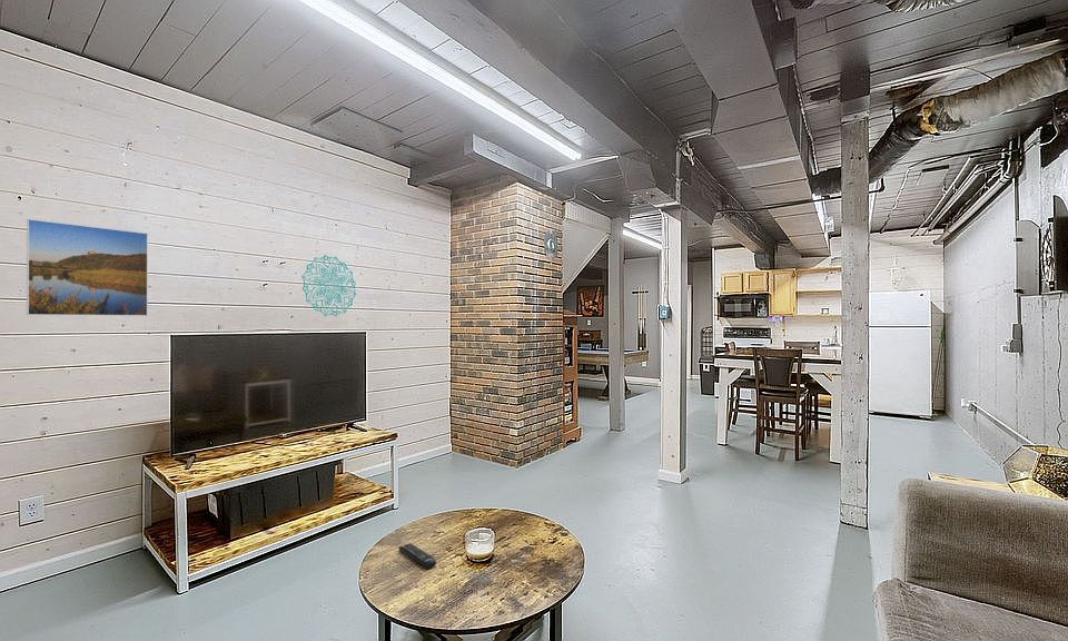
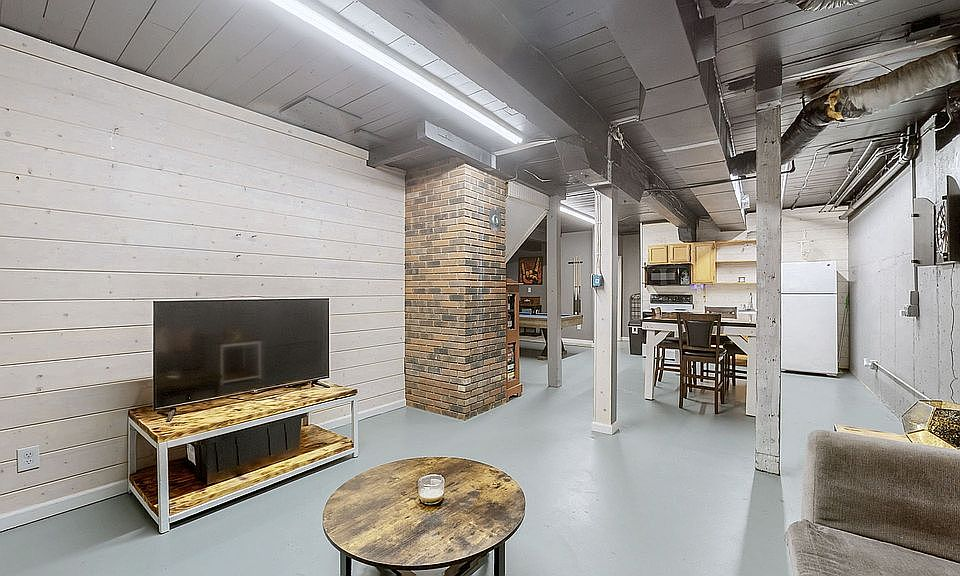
- wall decoration [300,254,357,317]
- remote control [397,542,437,570]
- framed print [26,218,149,317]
